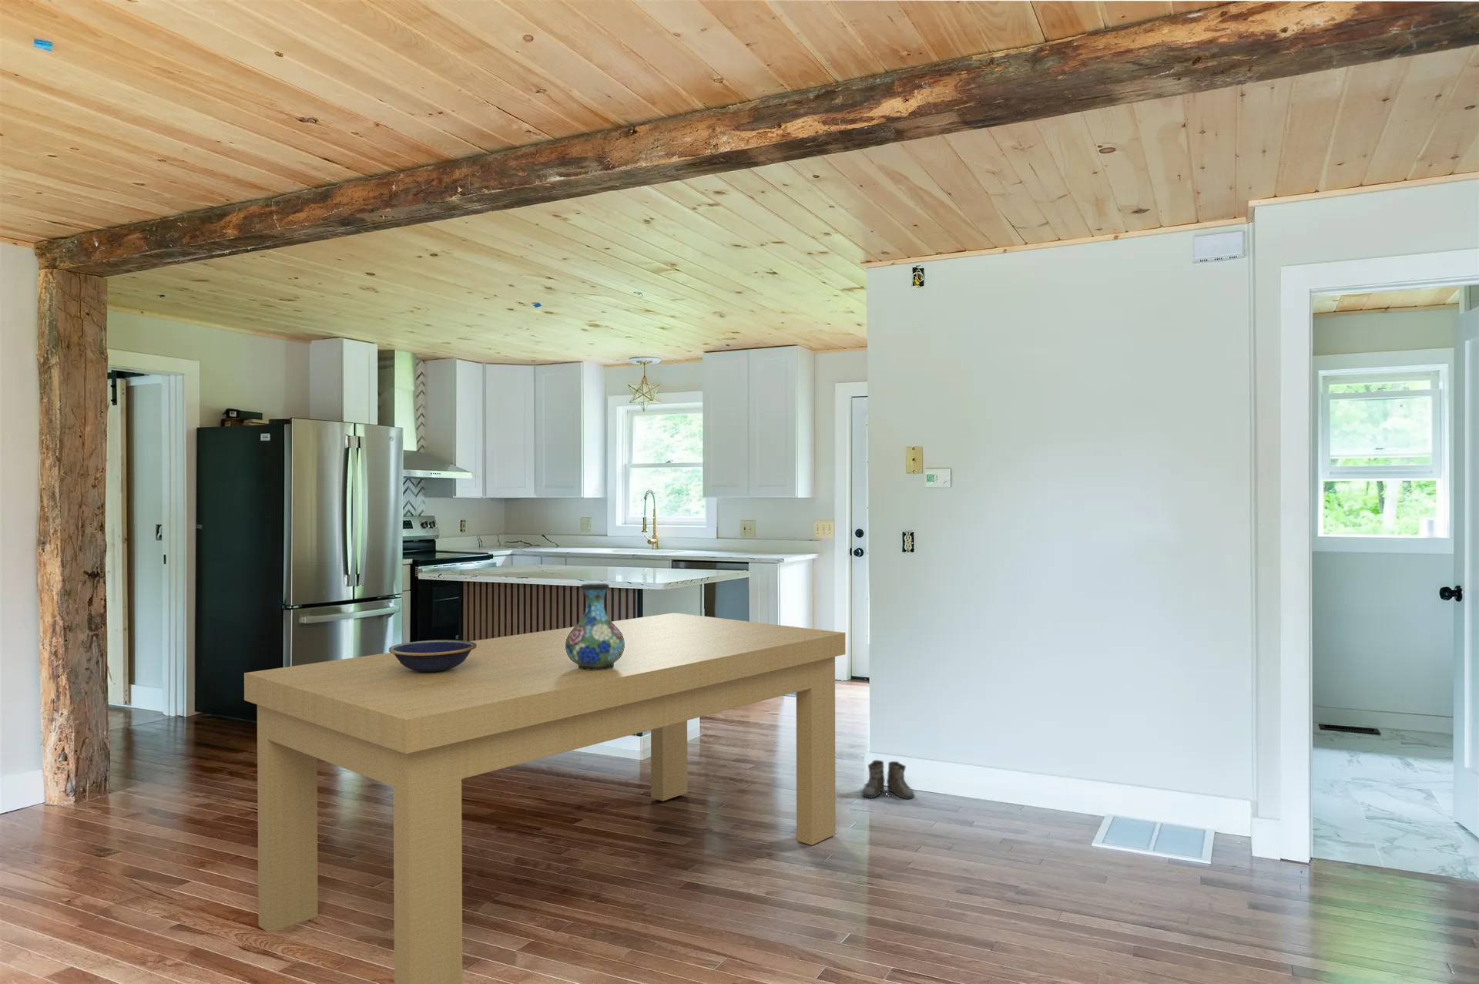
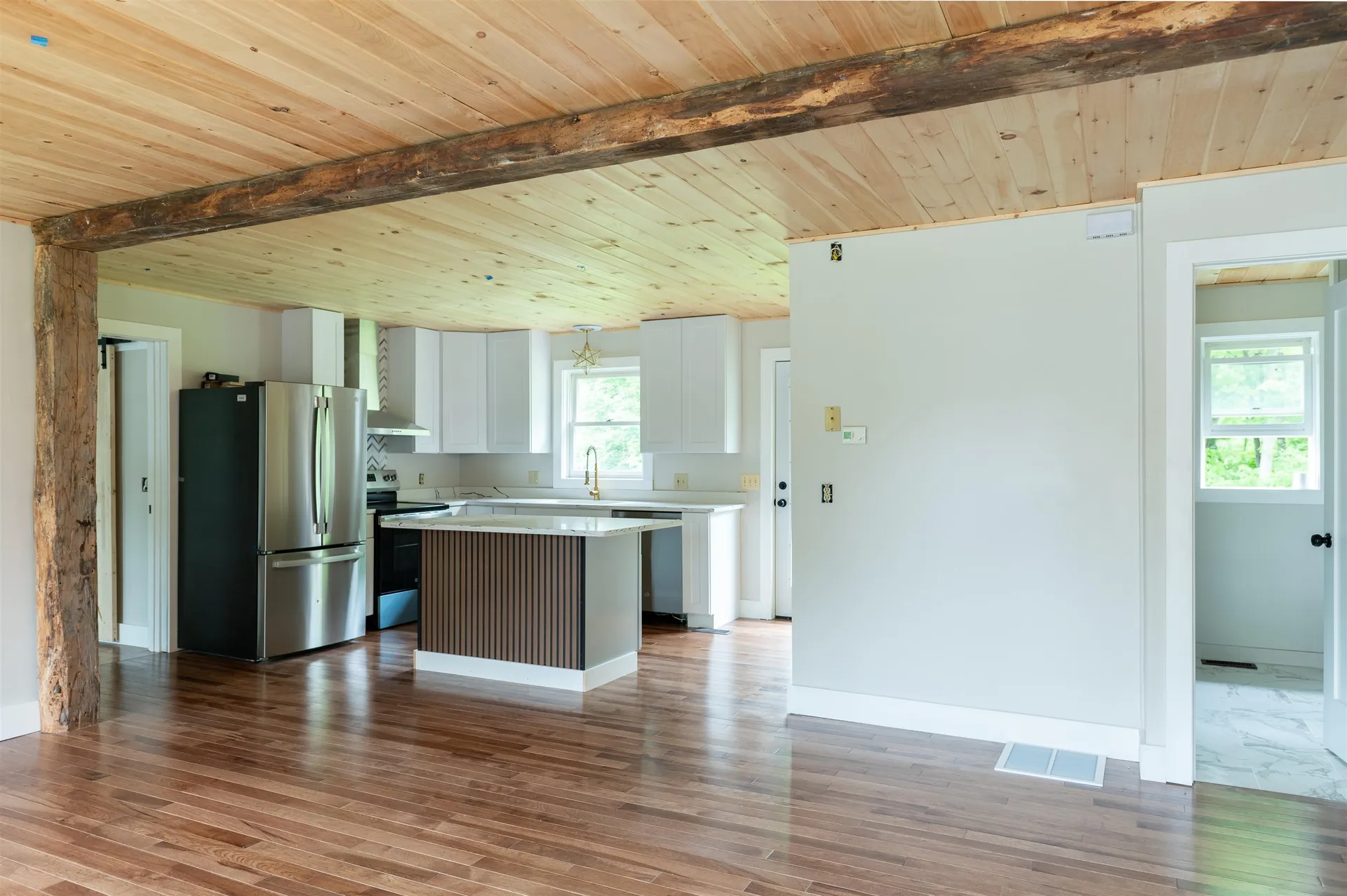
- bowl [389,639,477,672]
- boots [859,759,915,800]
- vase [565,582,625,670]
- dining table [244,612,845,984]
